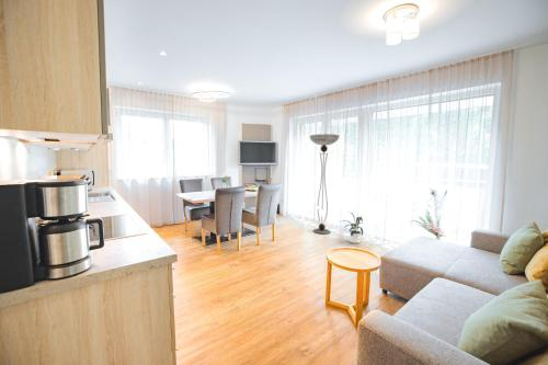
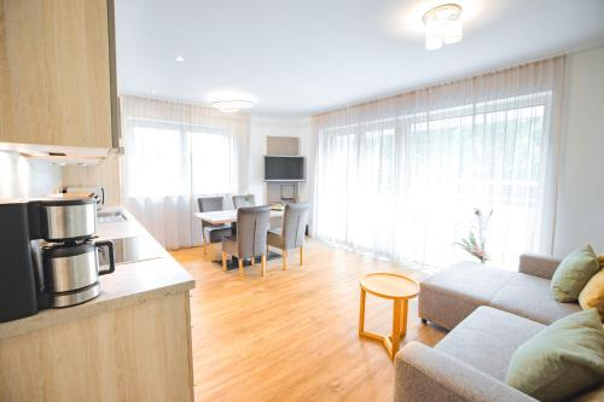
- floor lamp [308,133,340,235]
- house plant [341,210,364,244]
